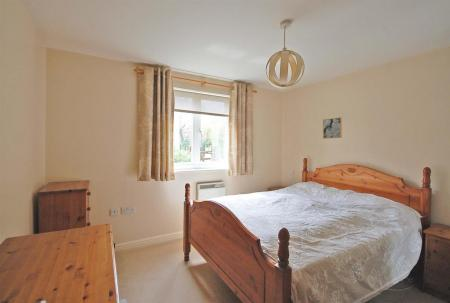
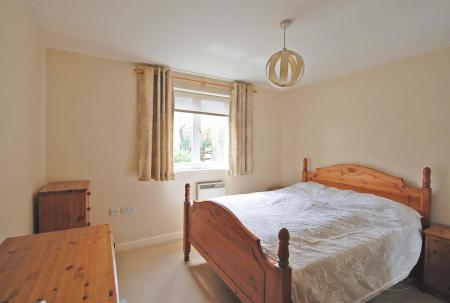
- wall art [322,116,343,140]
